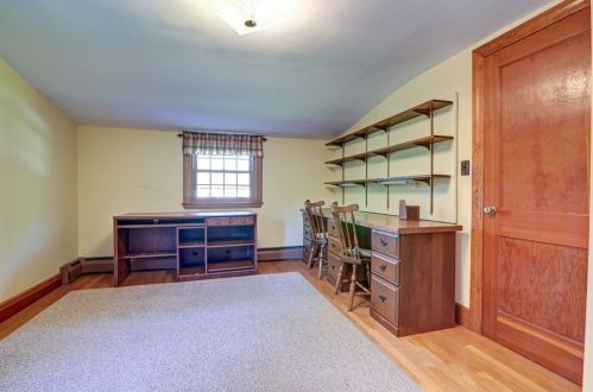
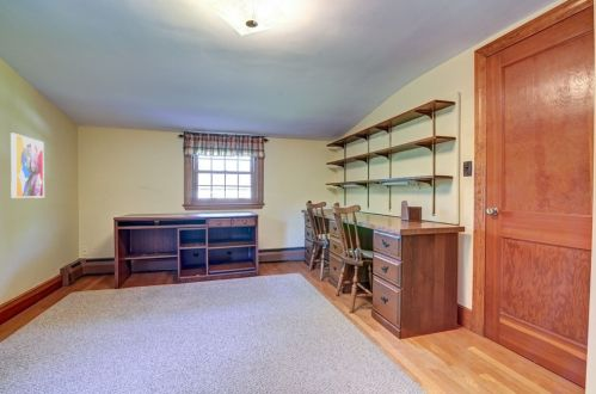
+ wall art [10,133,45,199]
